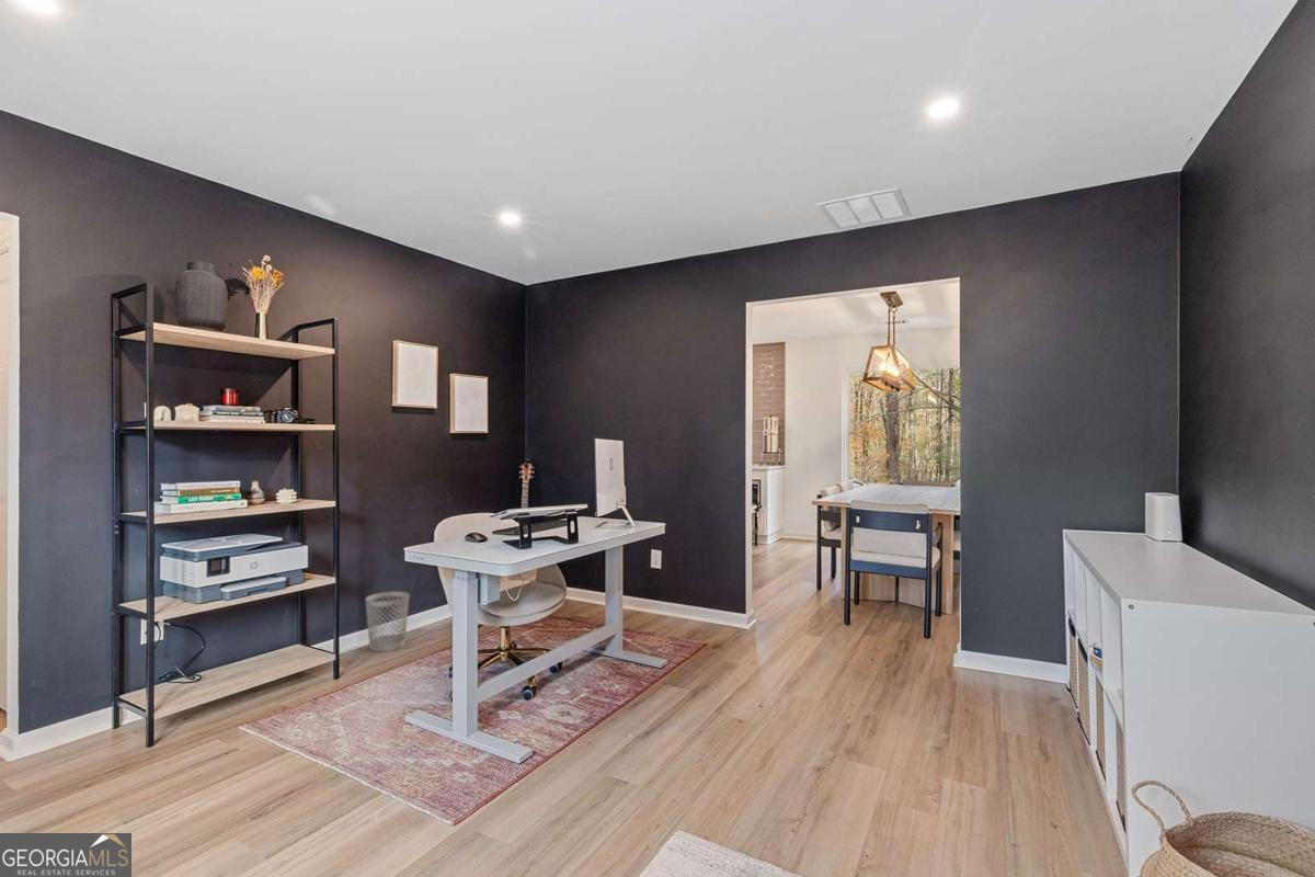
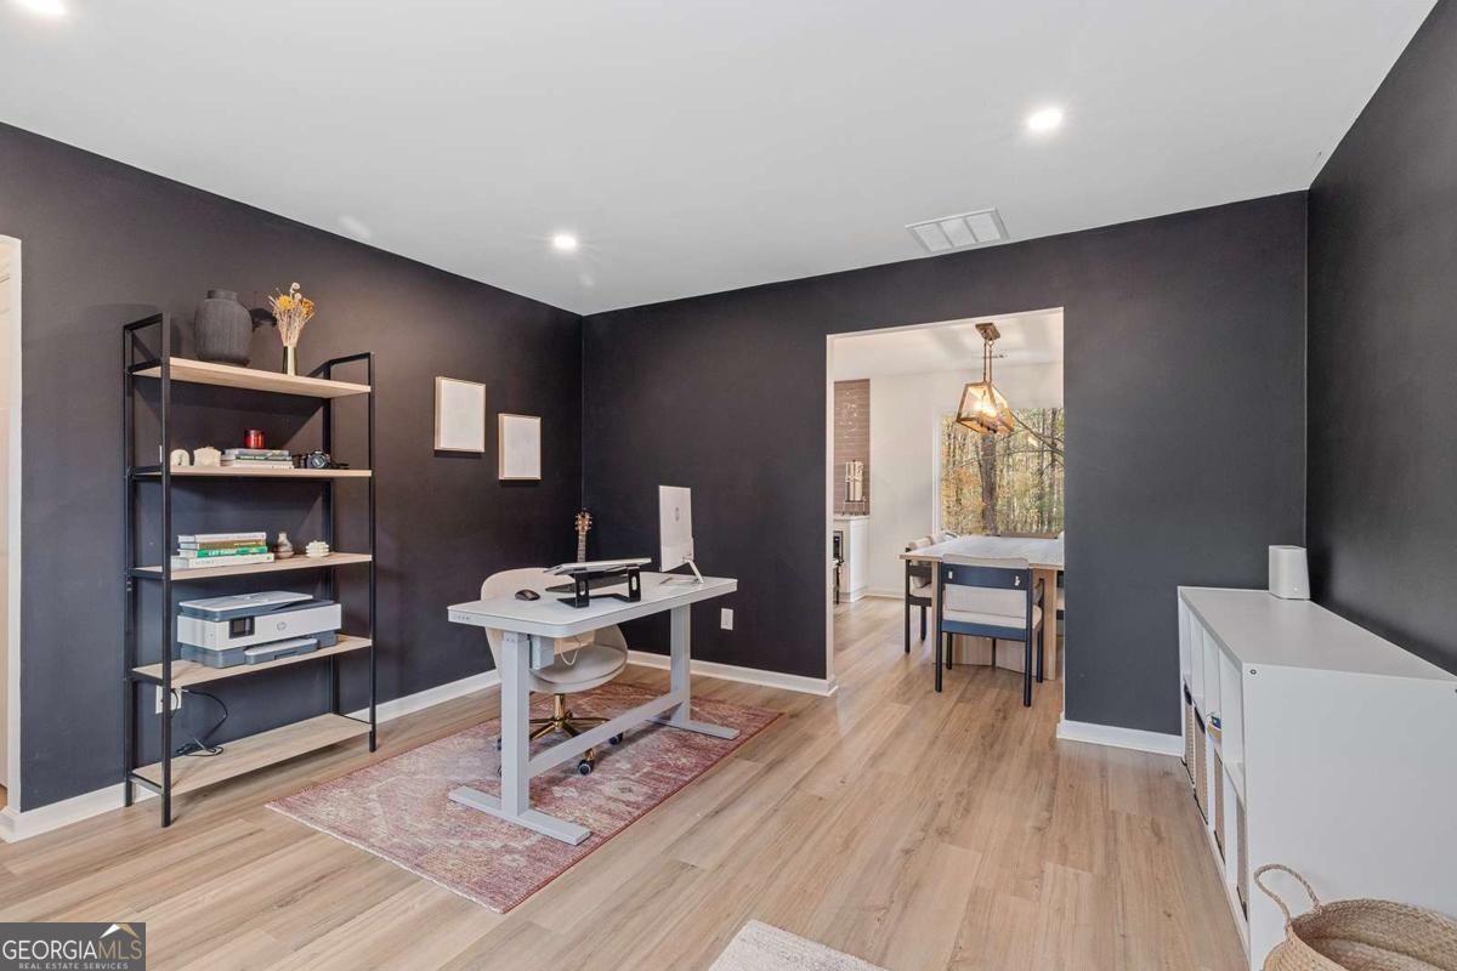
- wastebasket [365,591,411,653]
